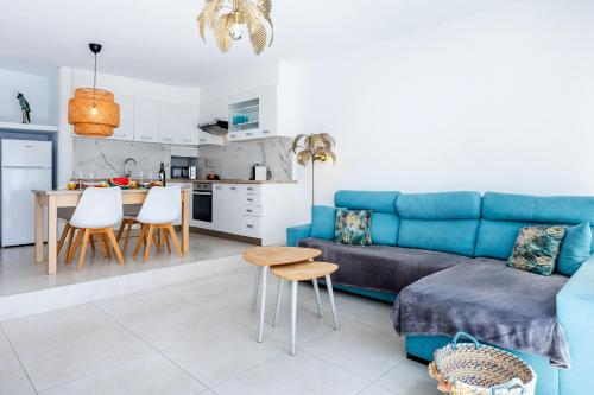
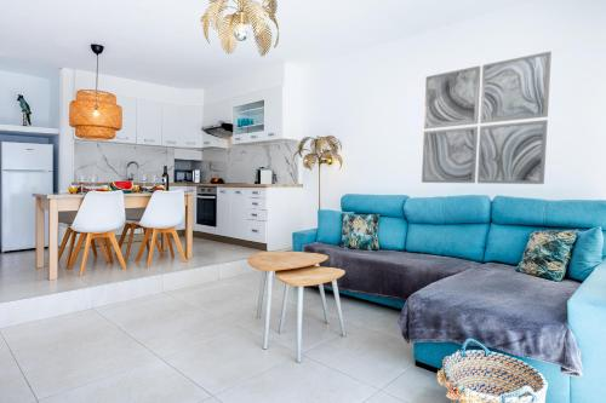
+ wall art [421,51,553,185]
